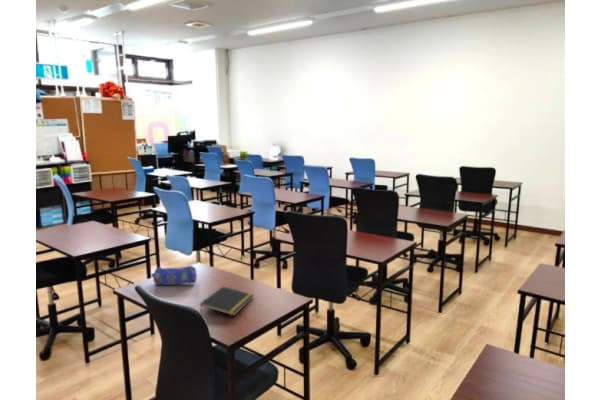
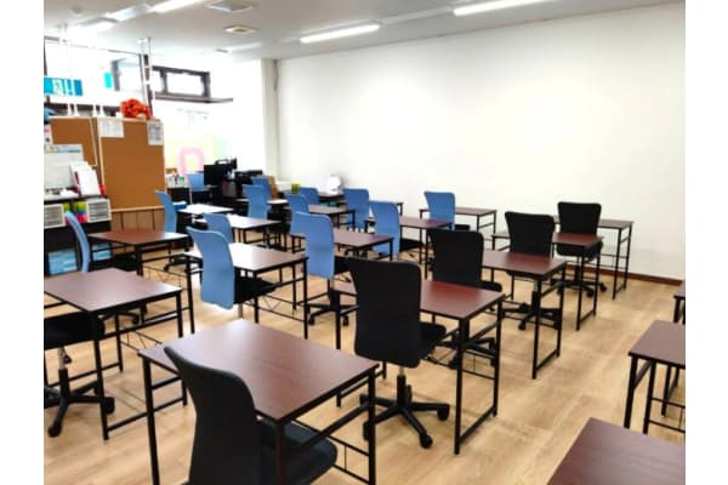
- notepad [199,286,255,317]
- pencil case [150,265,198,286]
